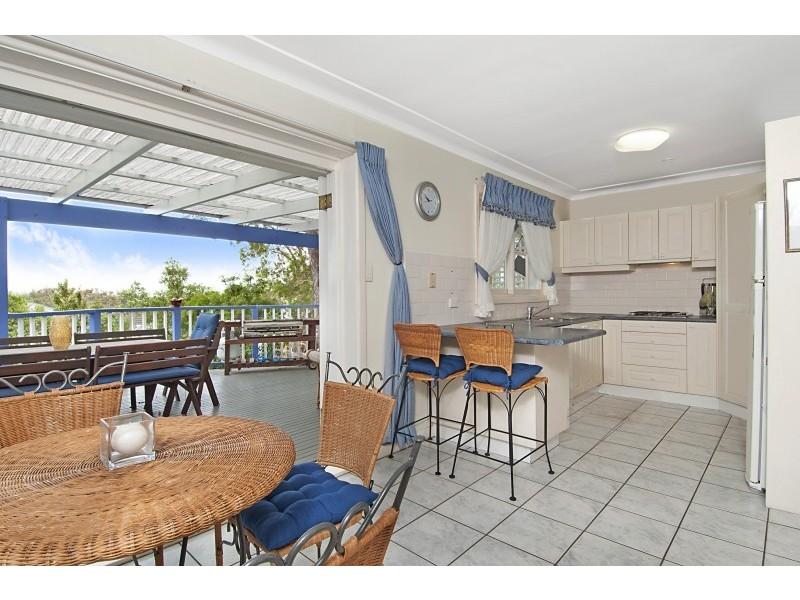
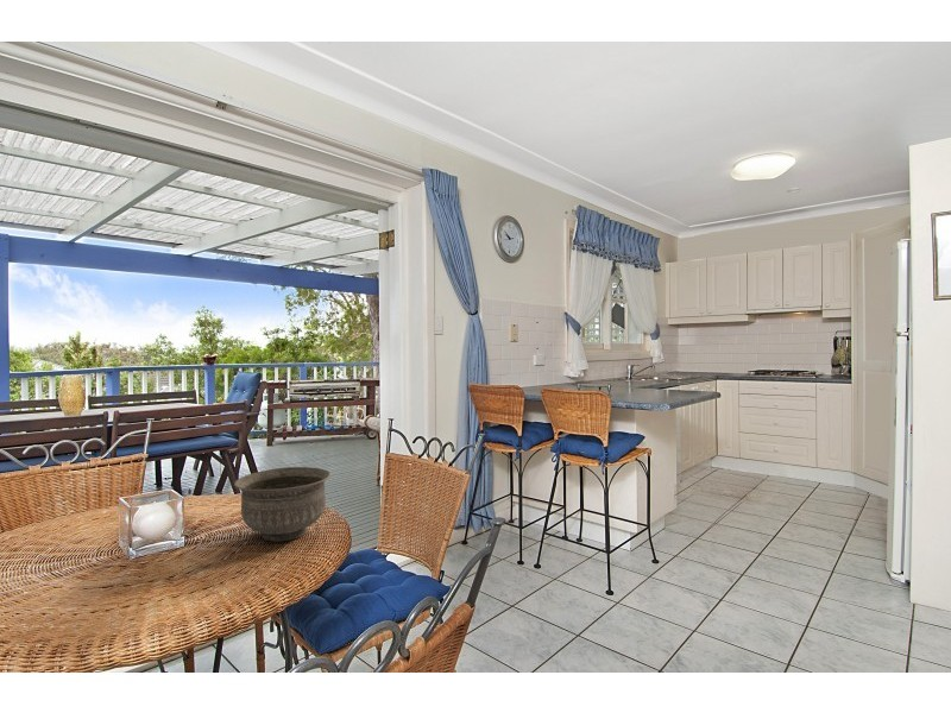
+ bowl [233,466,332,542]
